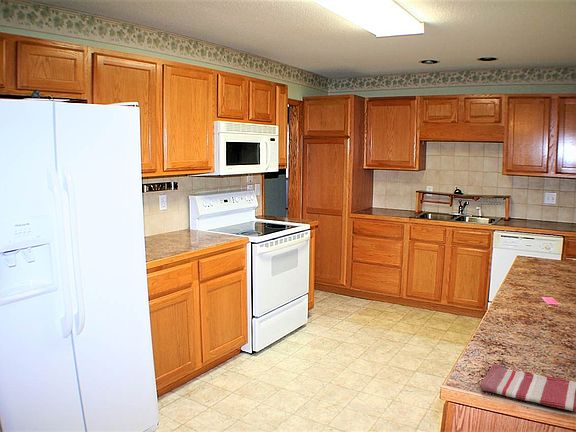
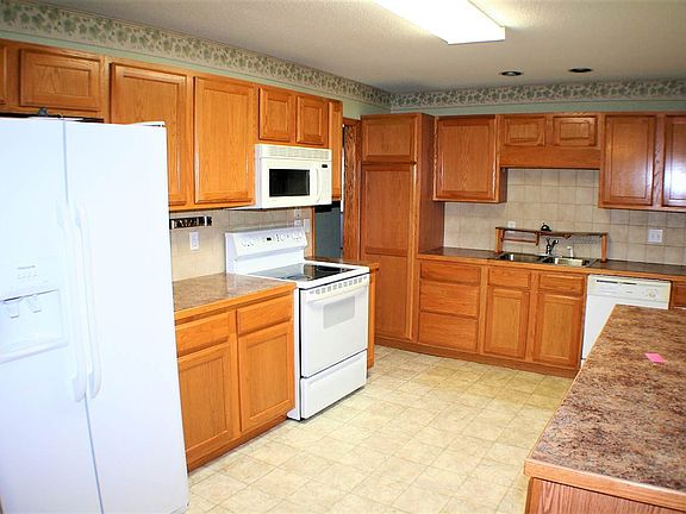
- dish towel [479,363,576,413]
